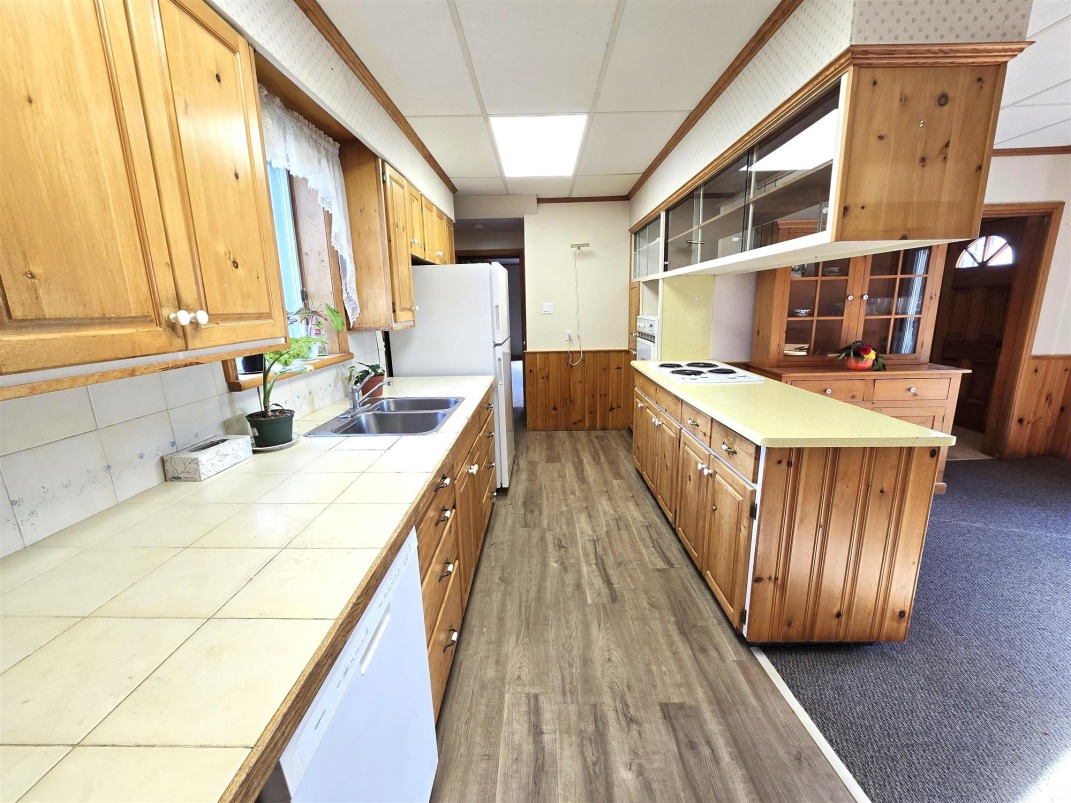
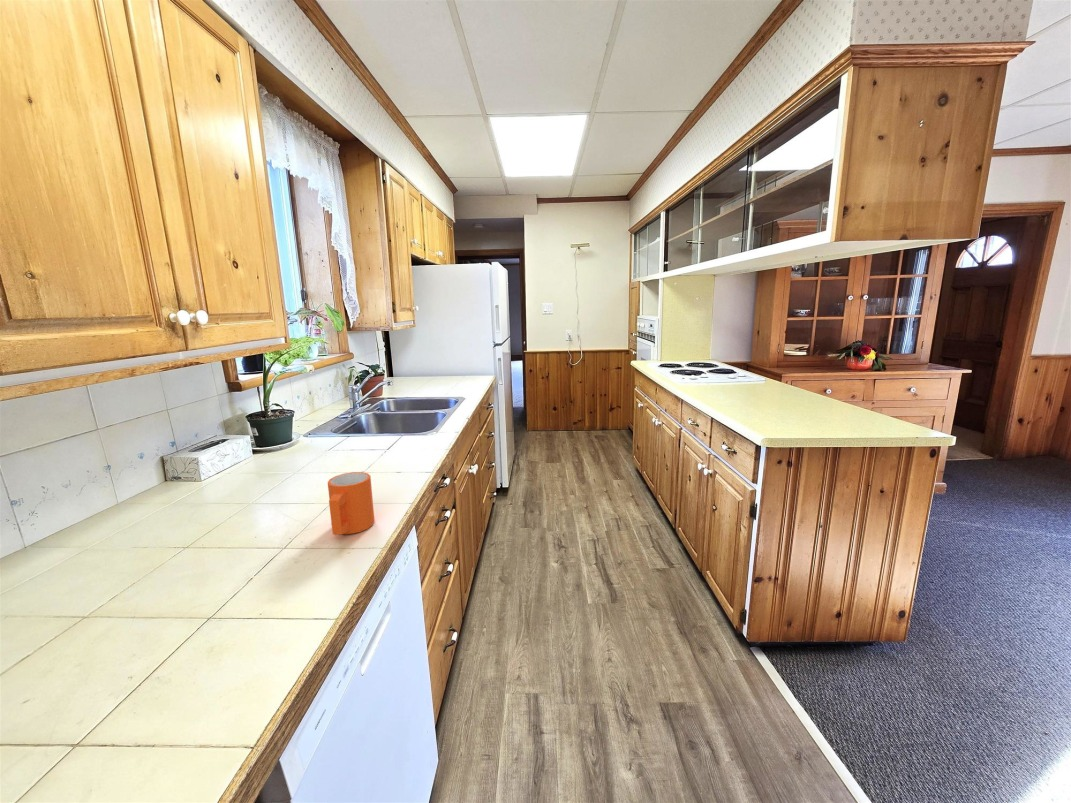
+ mug [327,471,376,535]
